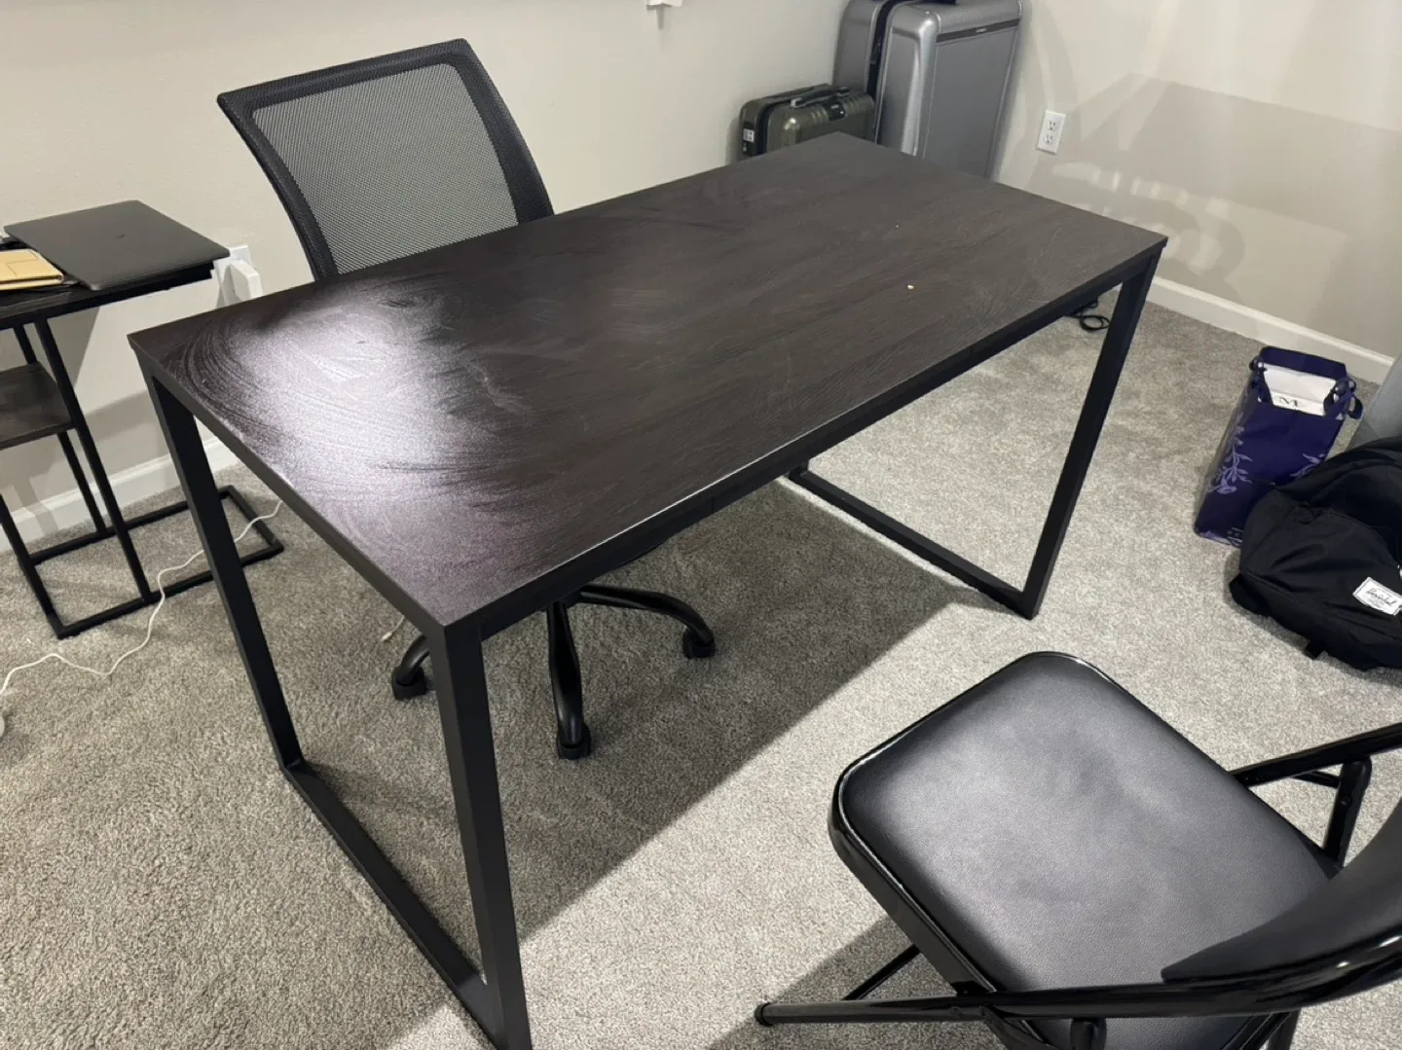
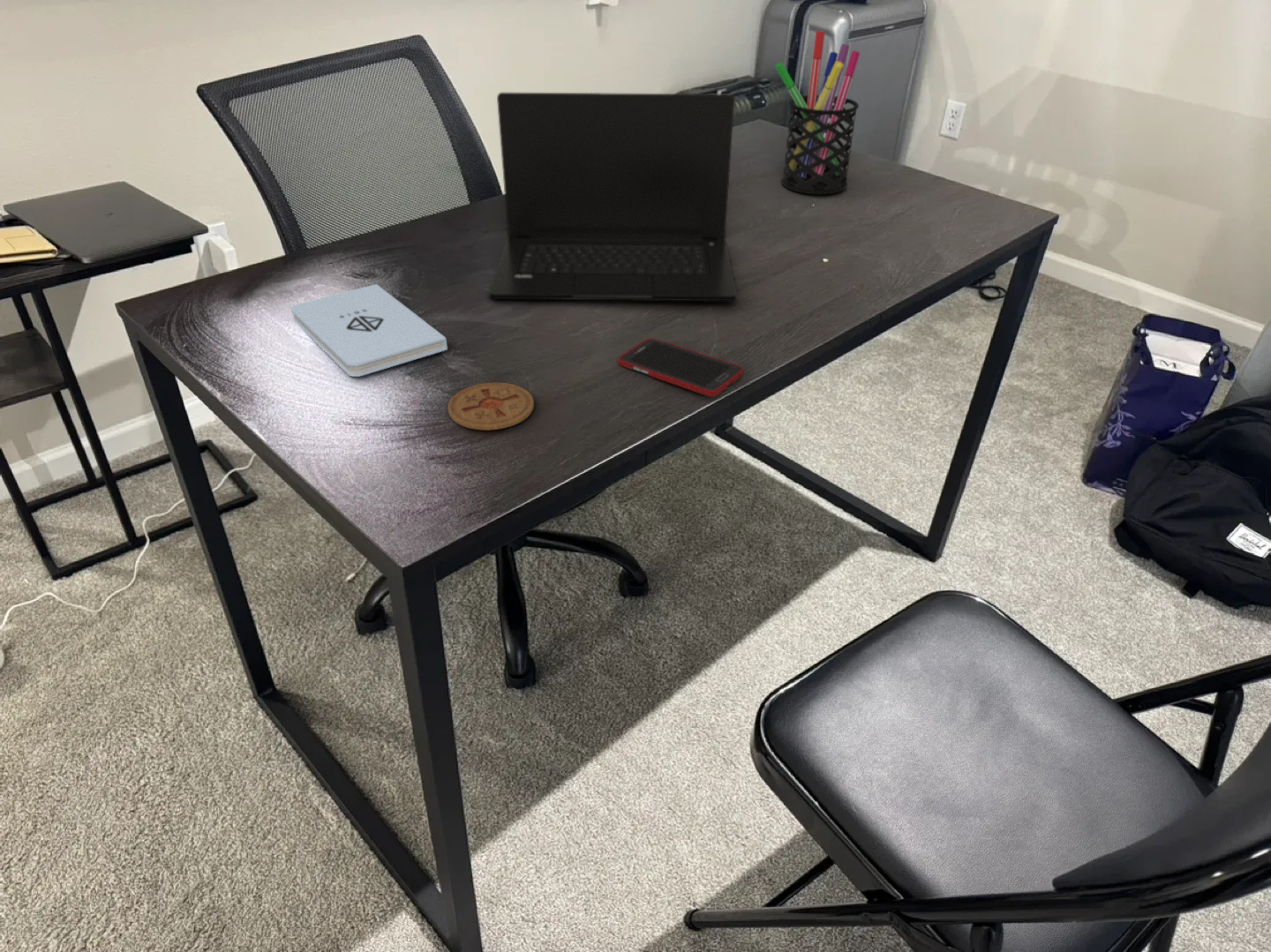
+ notepad [290,283,448,378]
+ coaster [447,382,535,431]
+ cell phone [618,337,744,398]
+ pen holder [774,31,861,195]
+ laptop [487,92,738,302]
